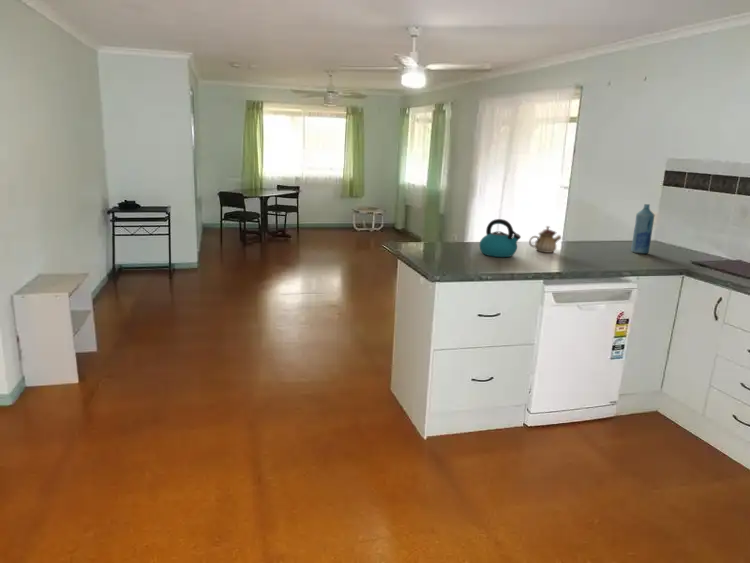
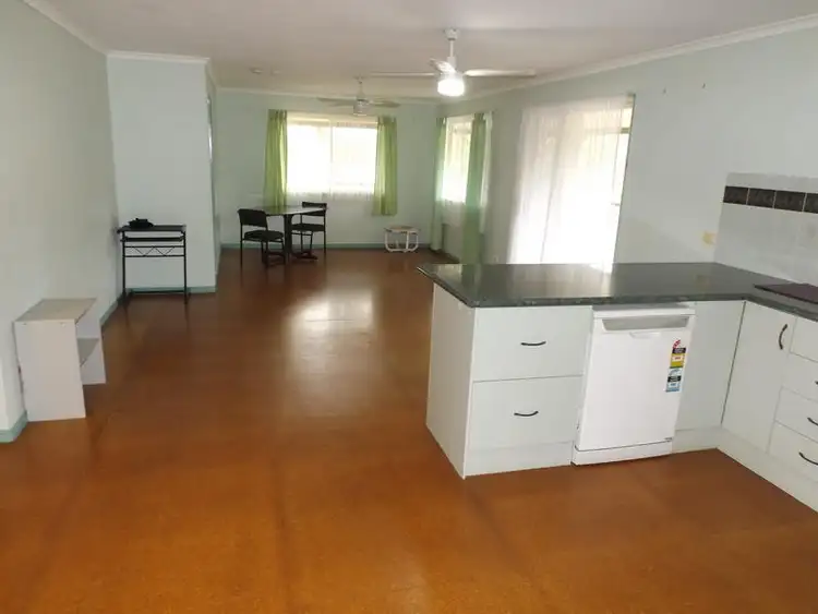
- bottle [630,203,655,255]
- kettle [478,218,522,258]
- teapot [528,225,562,254]
